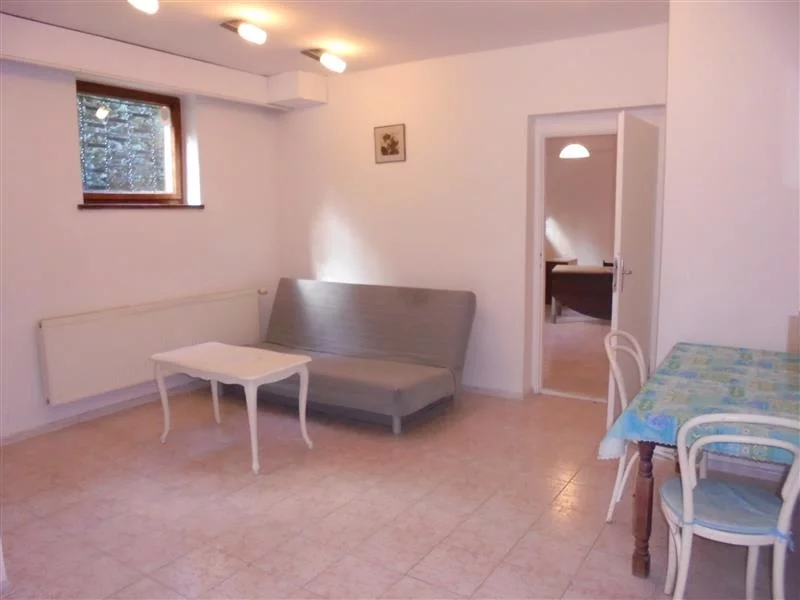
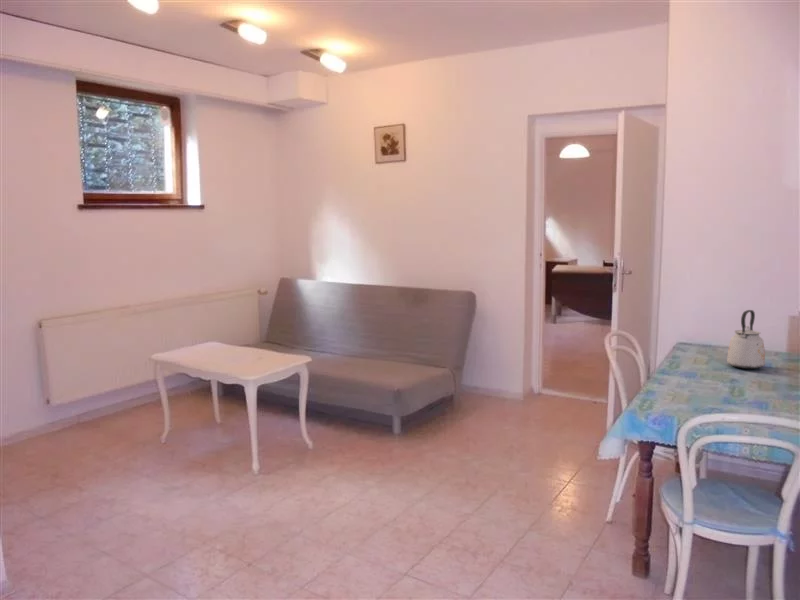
+ kettle [726,309,766,370]
